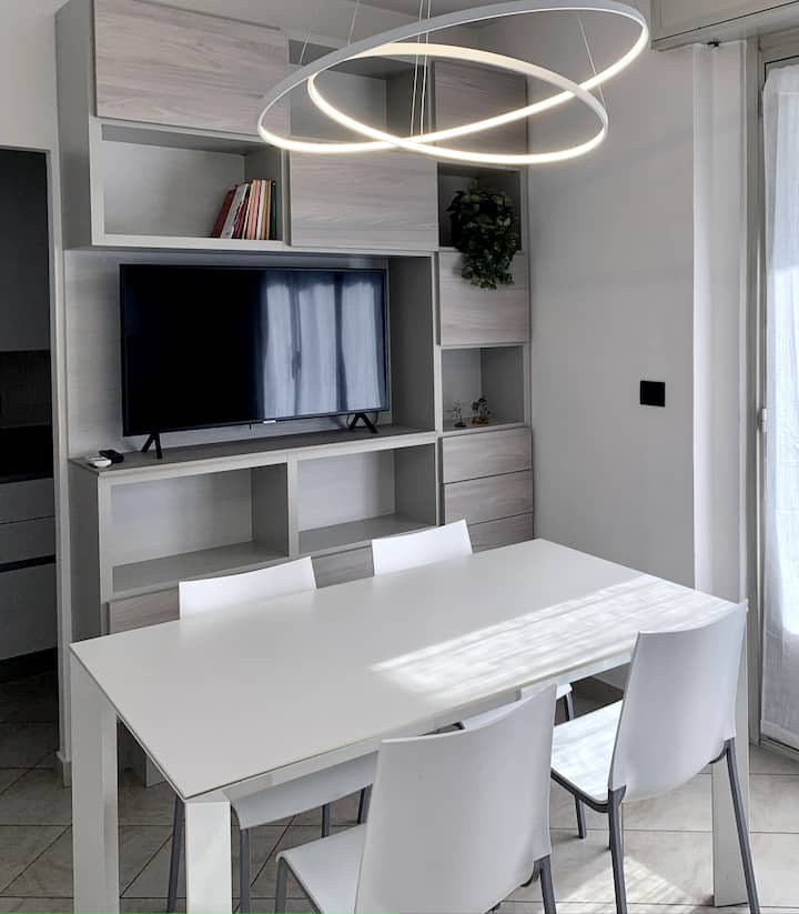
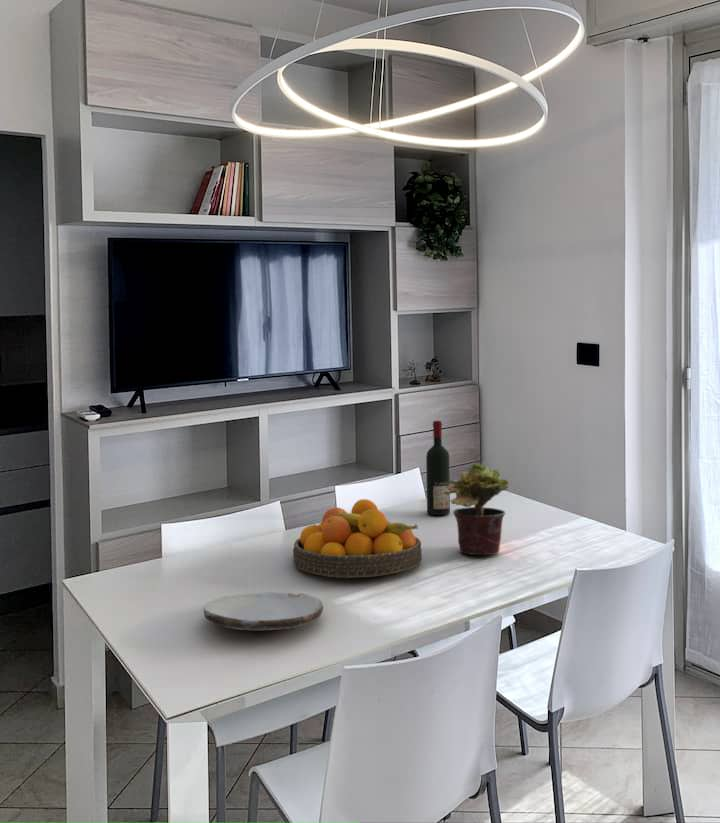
+ plate [203,591,324,631]
+ fruit bowl [292,498,423,579]
+ alcohol [425,420,451,516]
+ potted plant [444,461,512,556]
